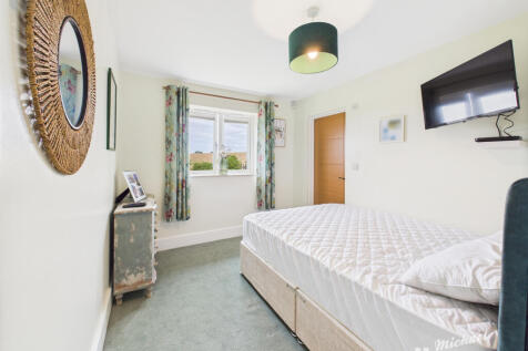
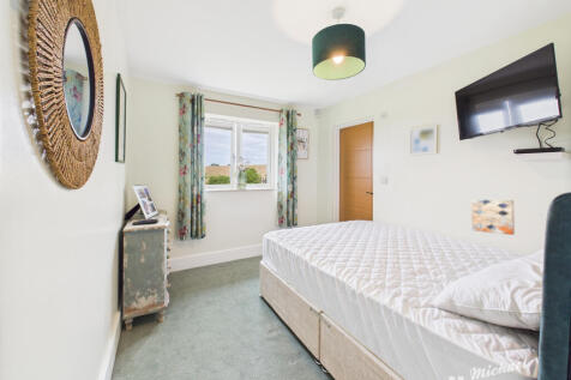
+ wall art [470,199,516,236]
